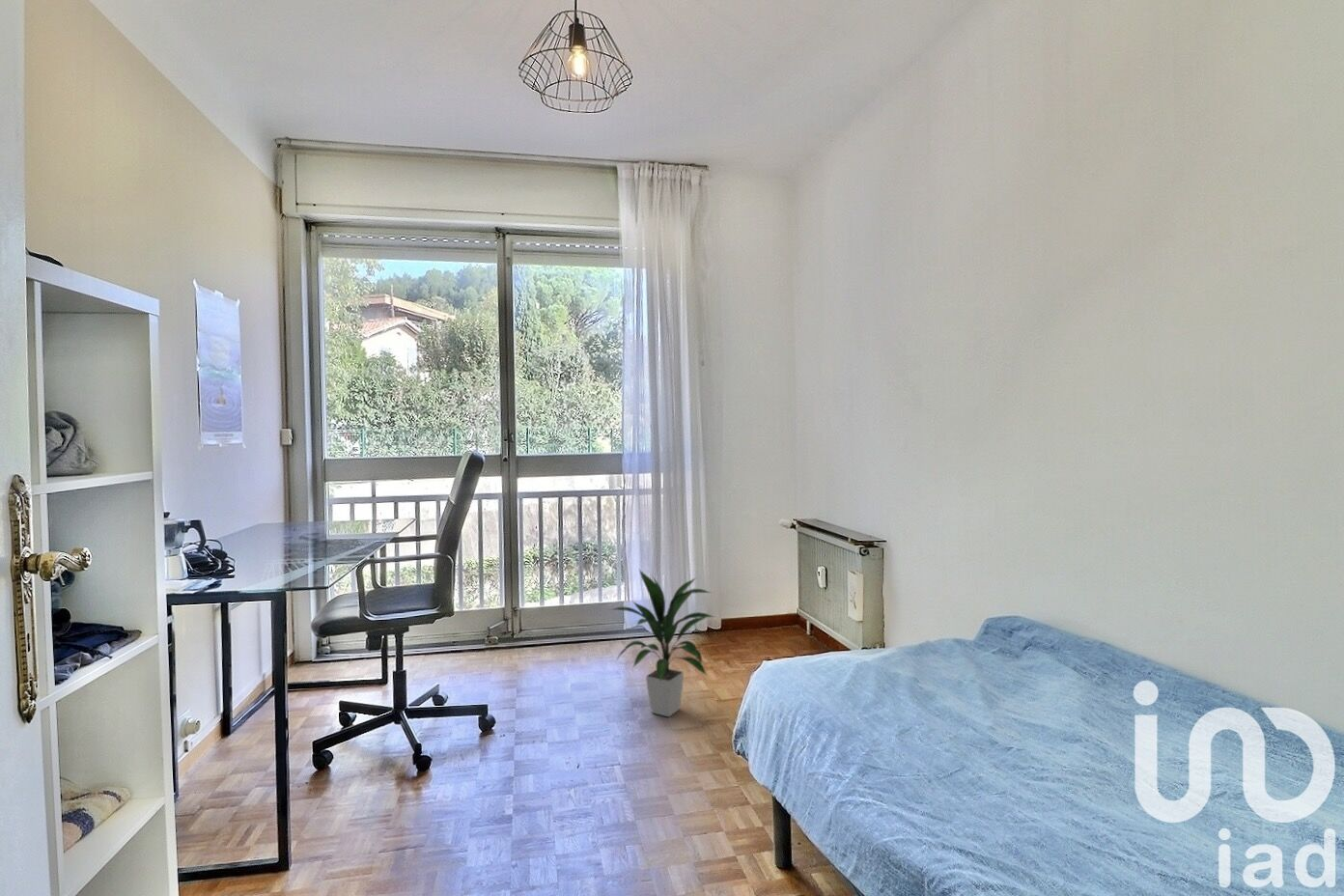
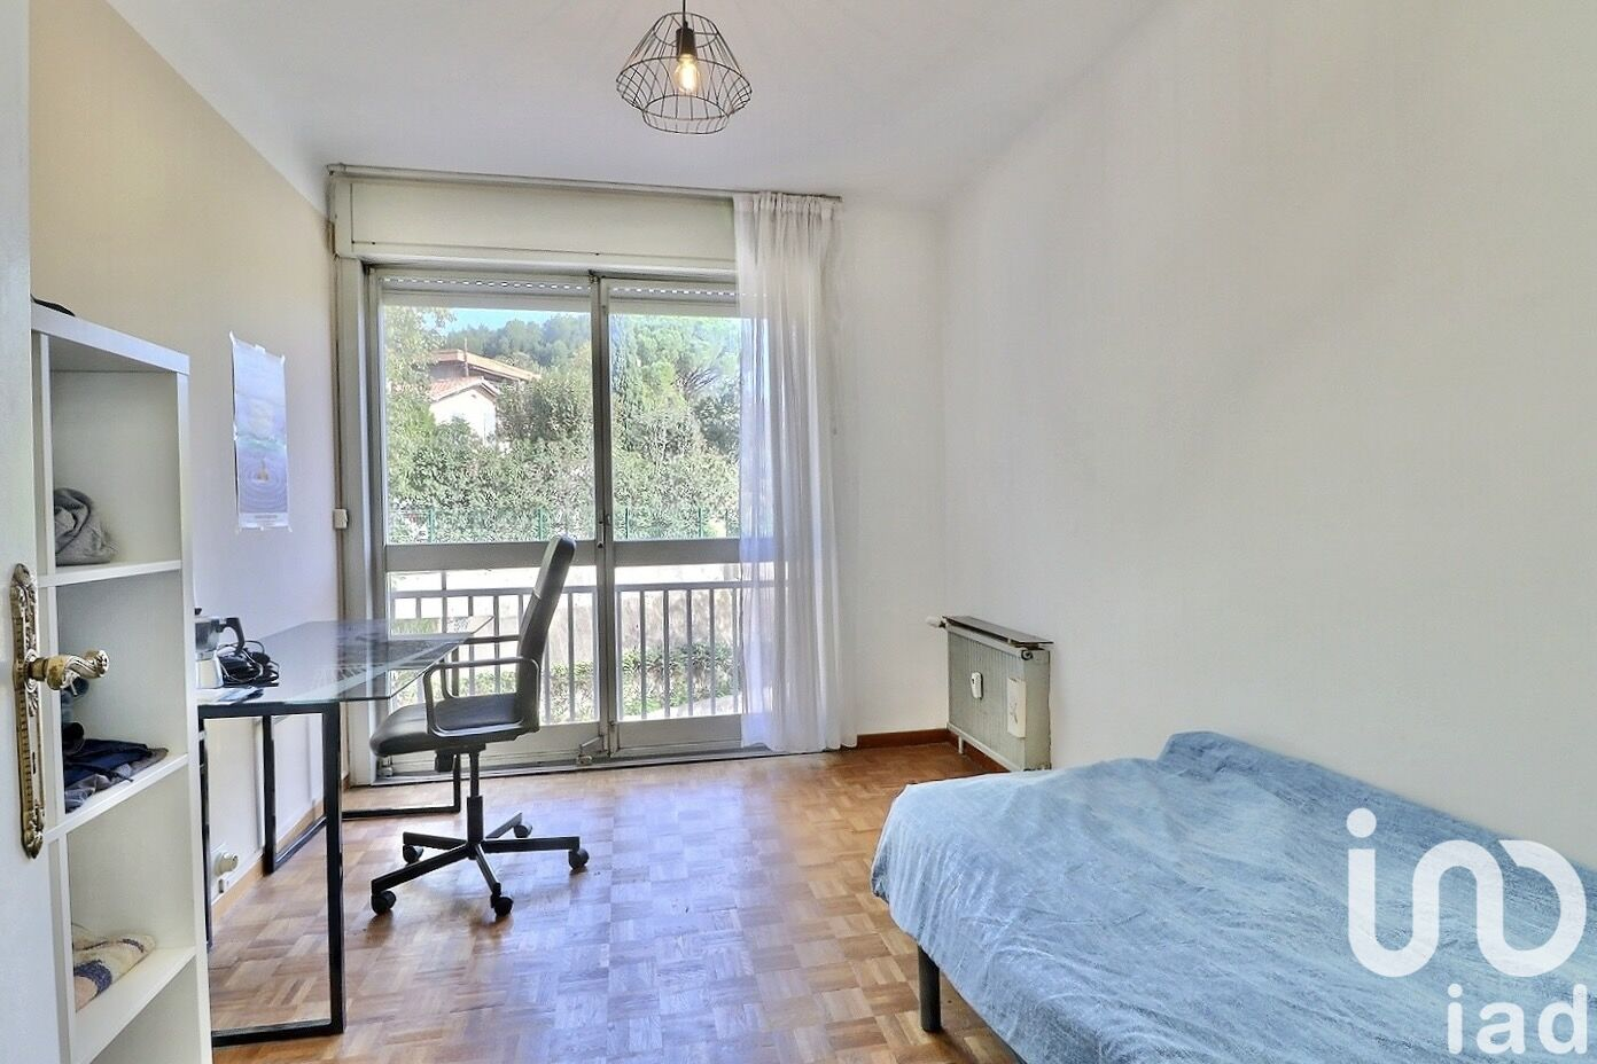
- indoor plant [605,569,715,717]
